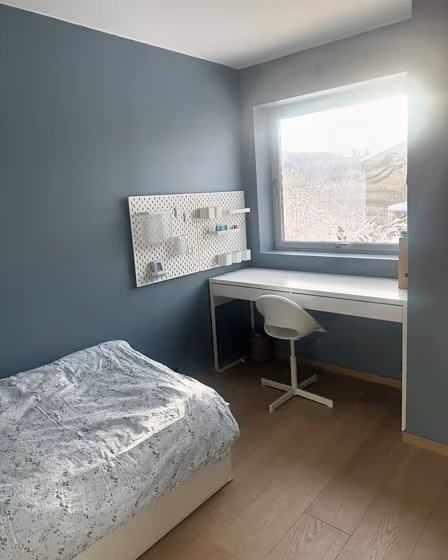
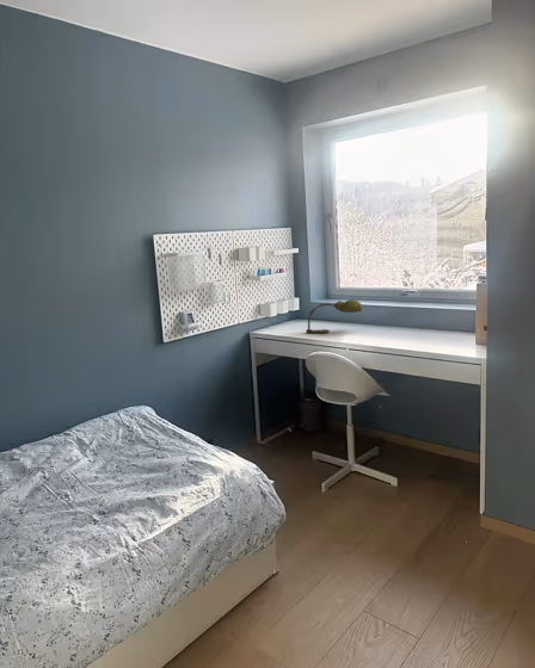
+ desk lamp [305,298,364,334]
